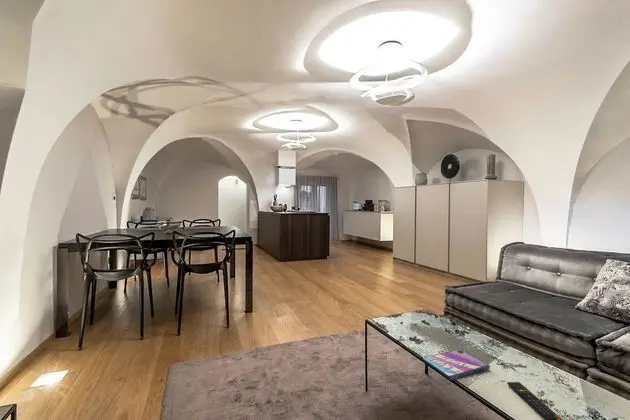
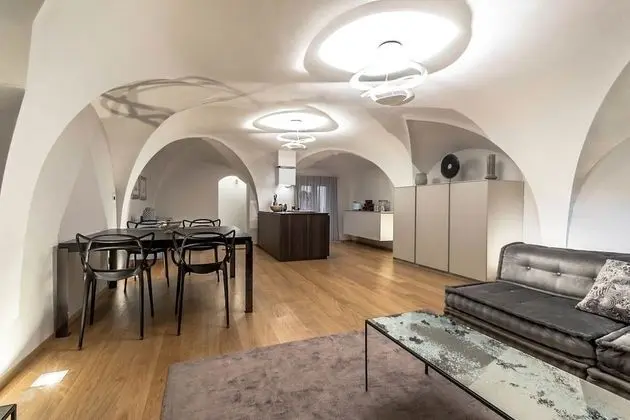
- remote control [506,381,564,420]
- video game case [422,348,491,381]
